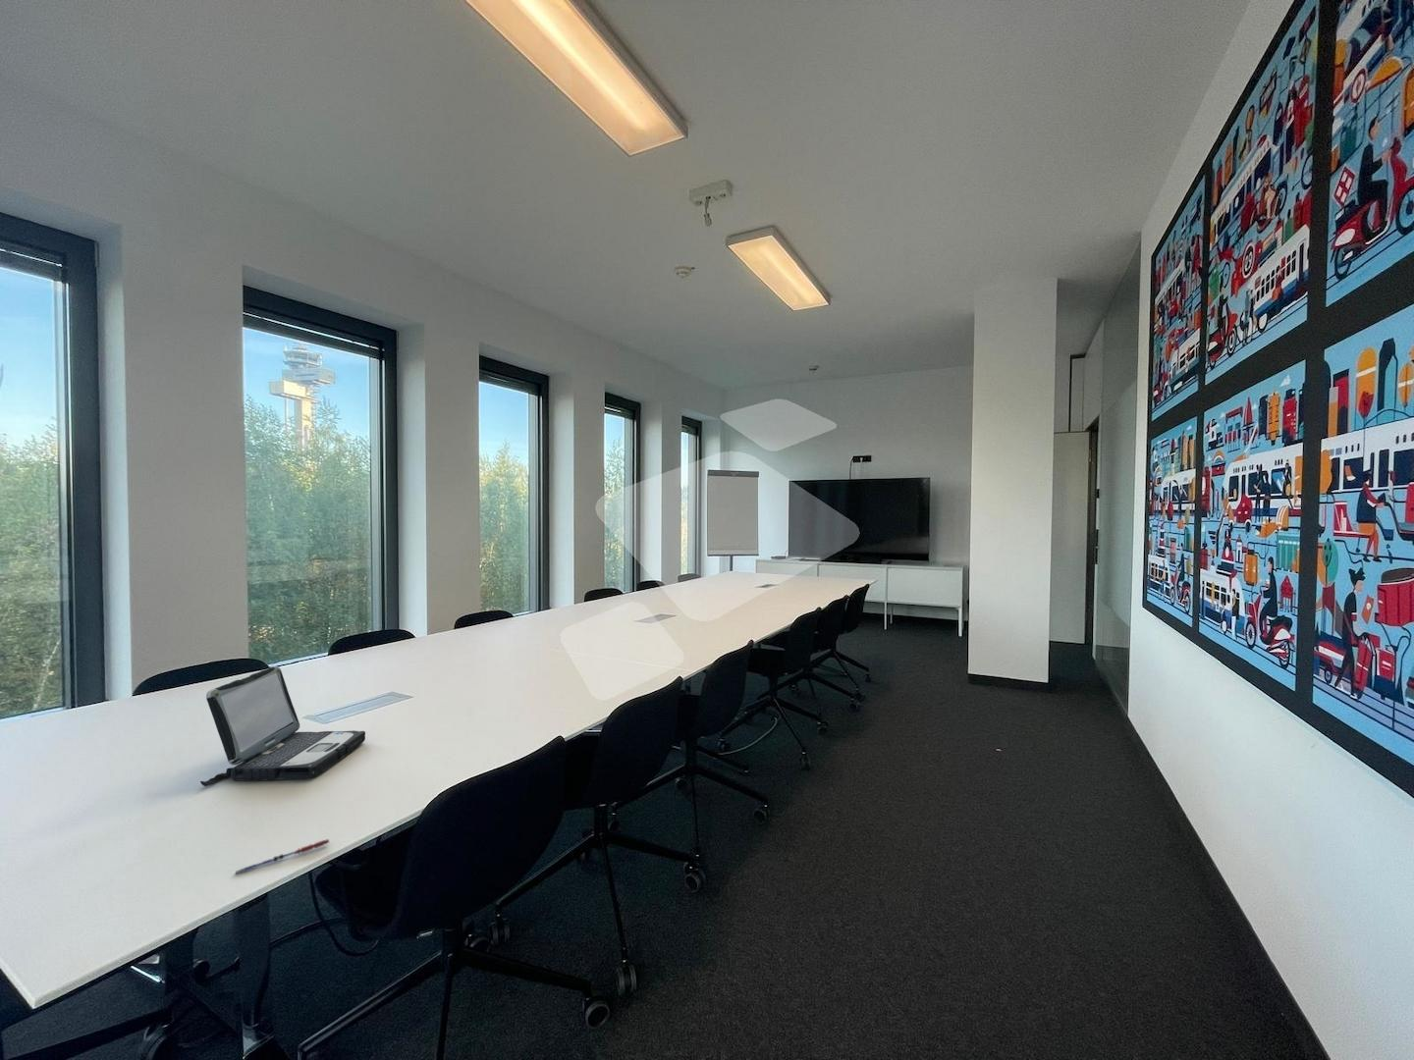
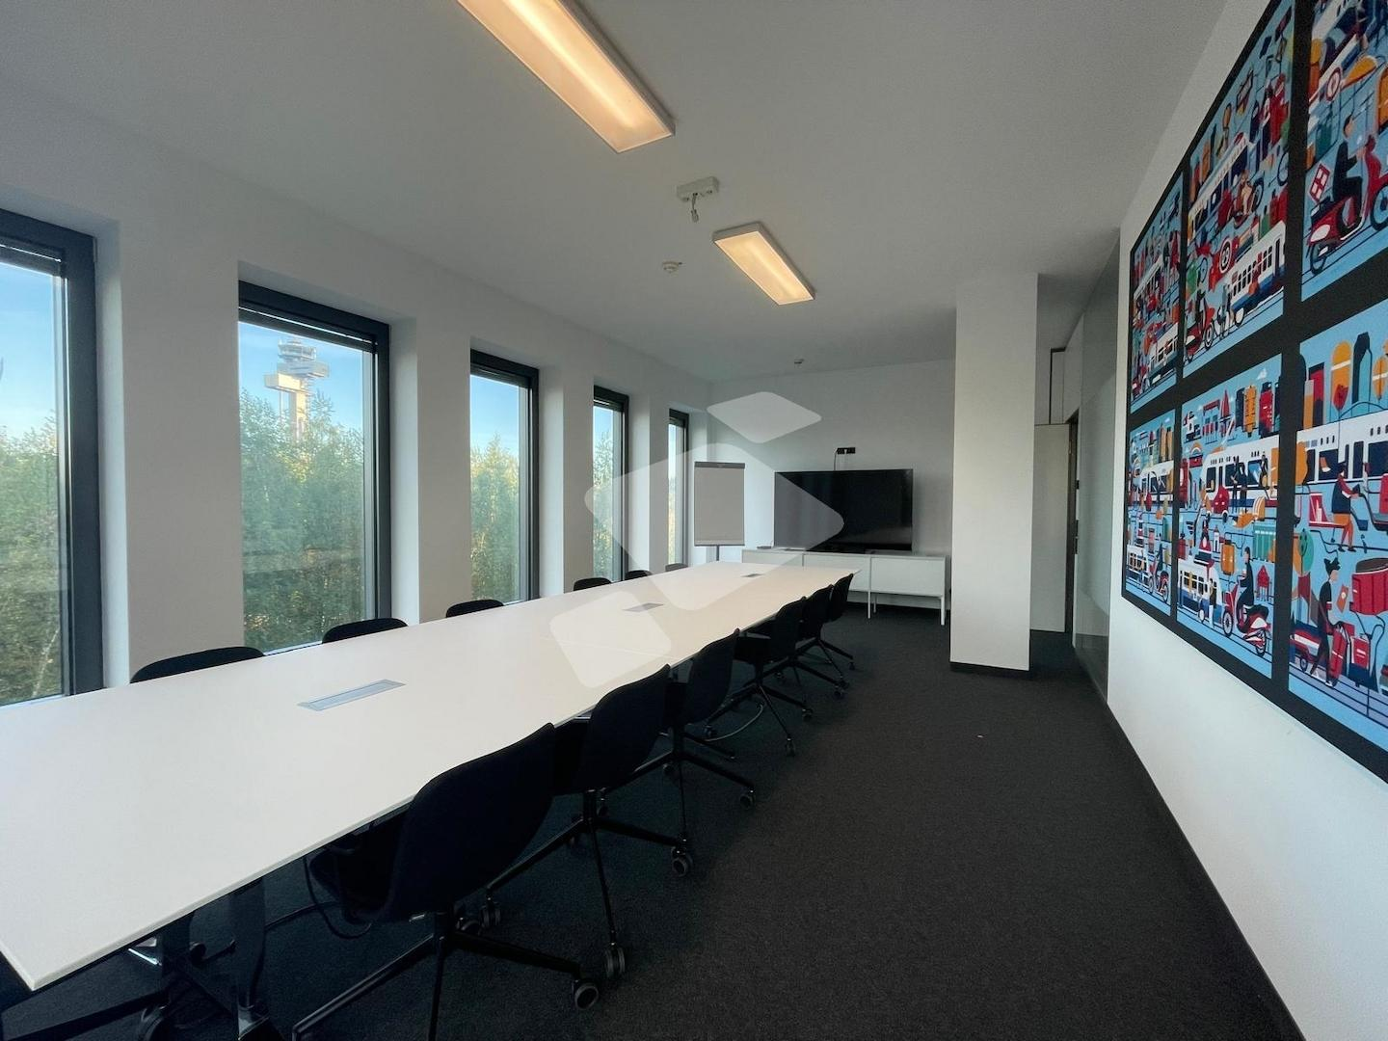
- laptop [199,666,366,787]
- pen [235,838,330,875]
